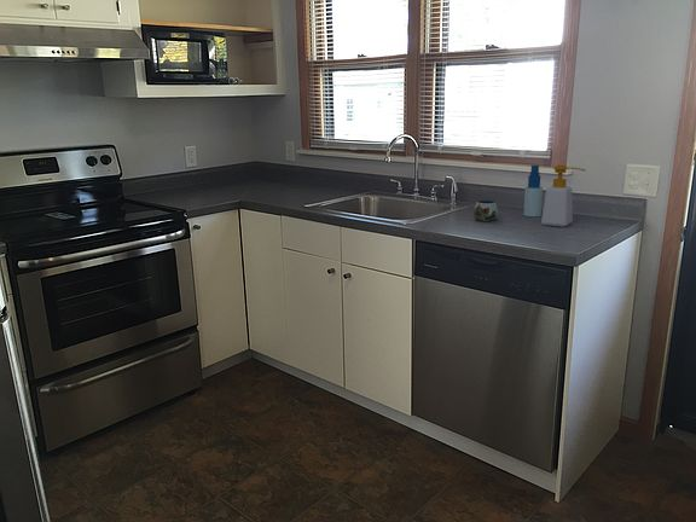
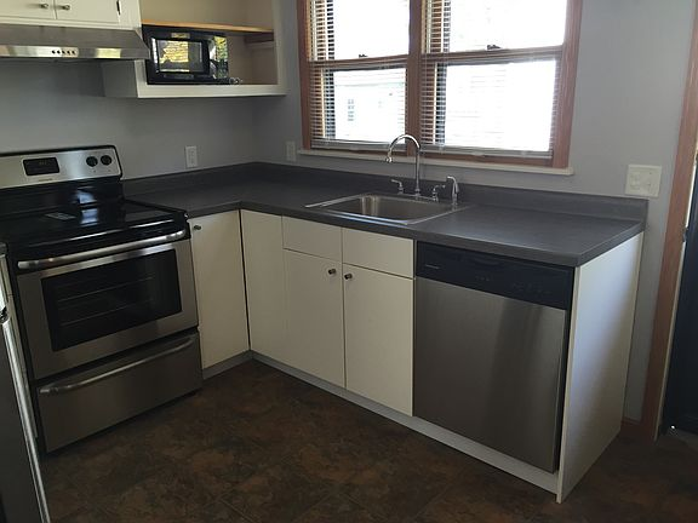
- soap bottle [540,163,587,228]
- spray bottle [522,164,544,218]
- mug [472,199,499,222]
